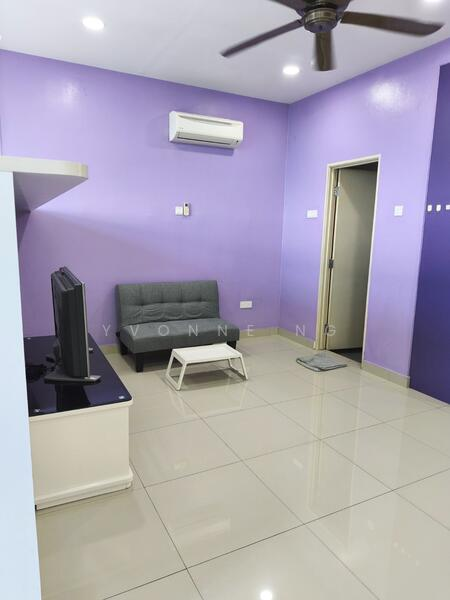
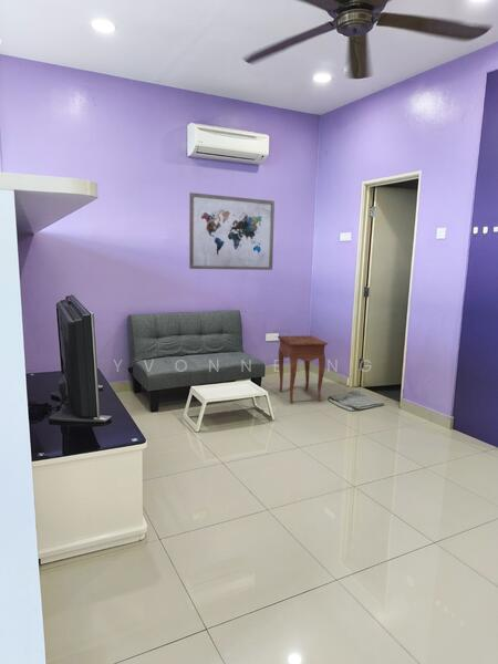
+ side table [277,334,329,404]
+ wall art [188,191,276,271]
